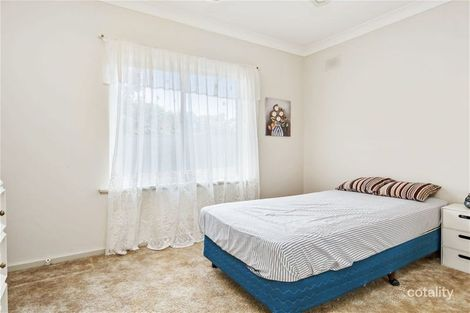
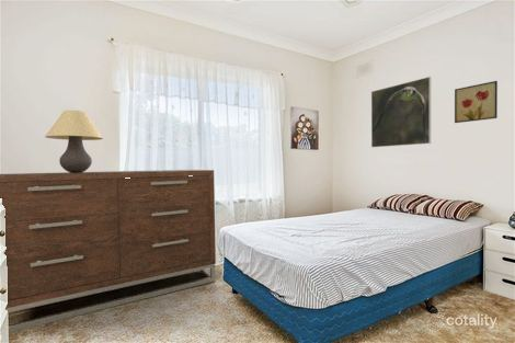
+ table lamp [44,110,104,173]
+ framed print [370,76,432,148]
+ wall art [454,80,499,124]
+ dresser [0,169,217,333]
